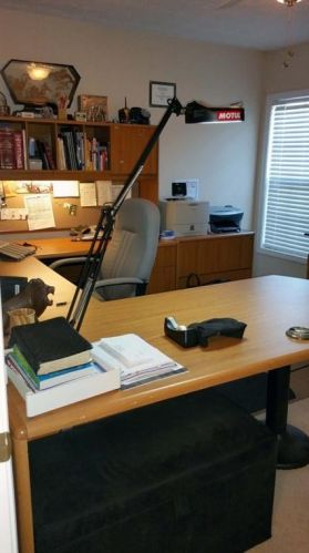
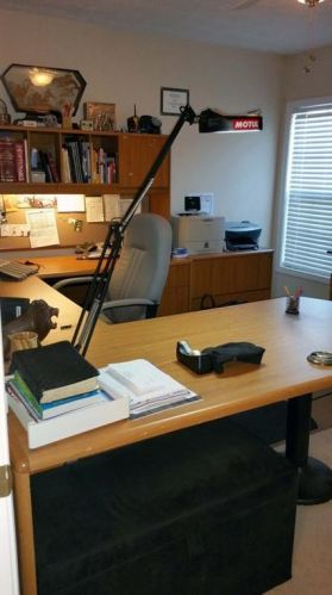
+ pen holder [283,284,305,315]
